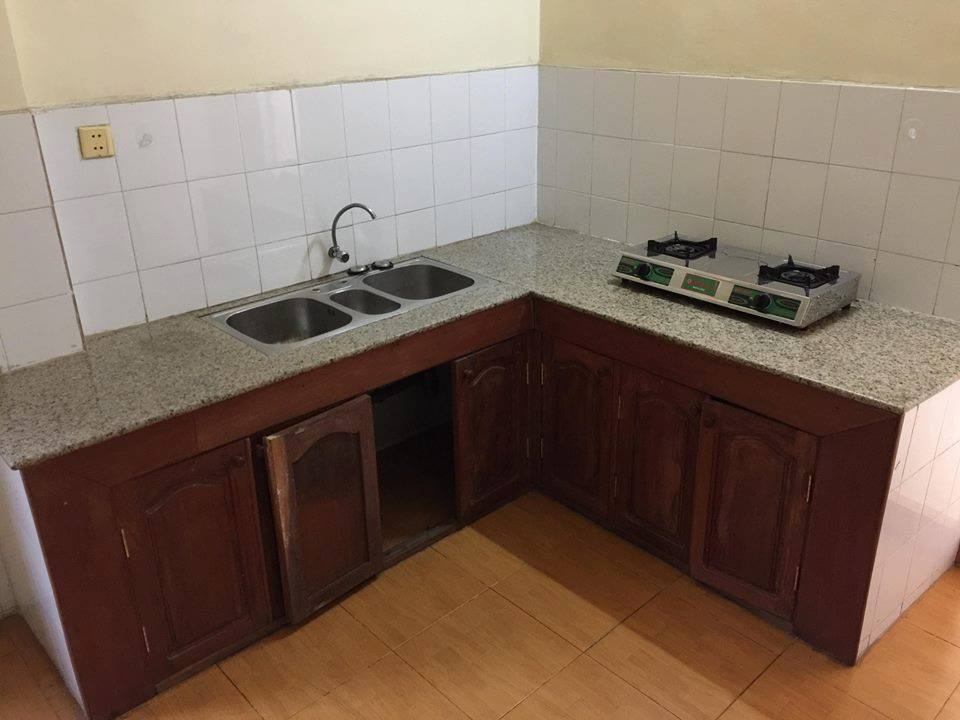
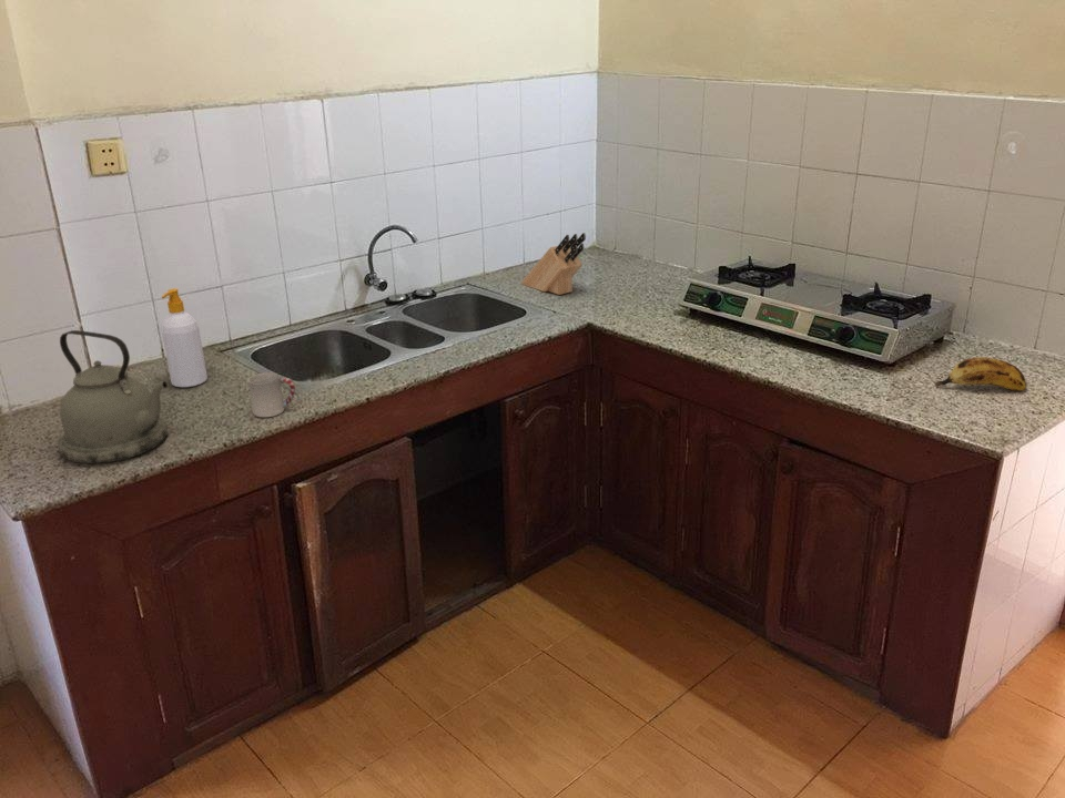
+ knife block [520,232,587,296]
+ kettle [57,329,169,466]
+ soap bottle [160,288,209,388]
+ banana [934,357,1027,392]
+ cup [247,371,296,418]
